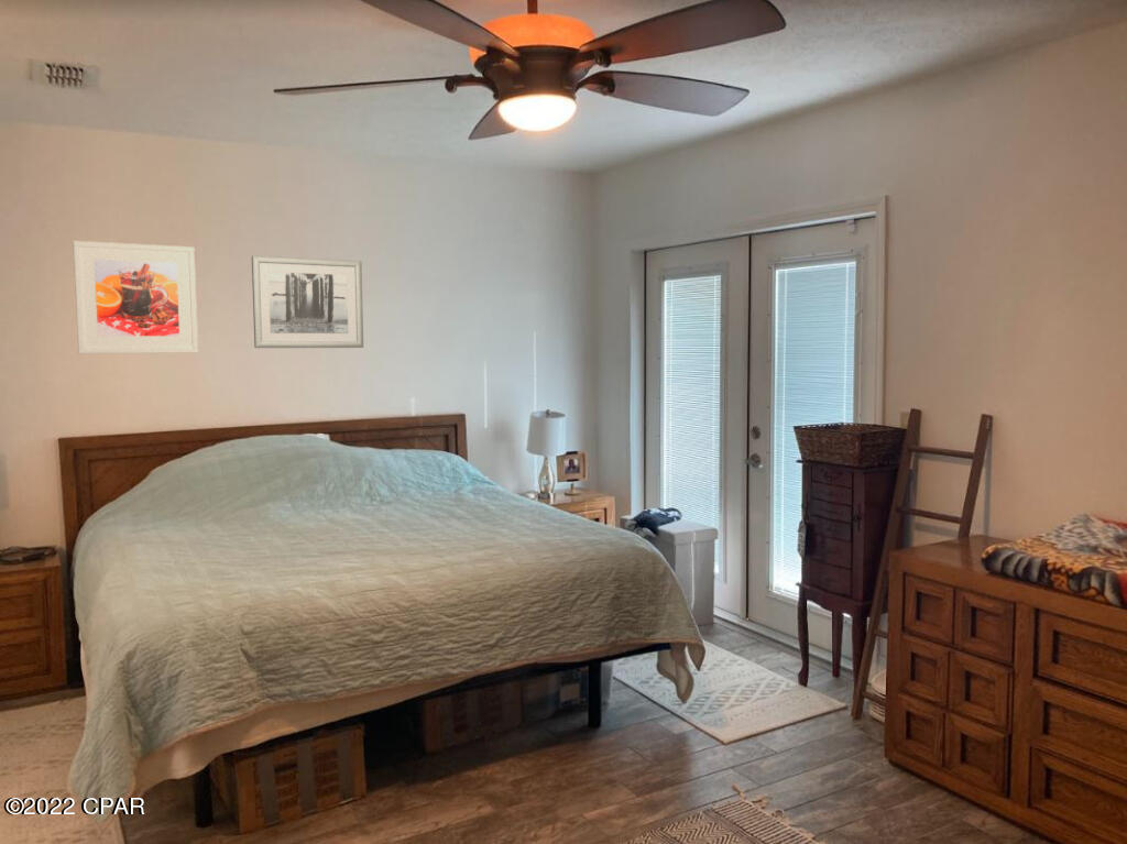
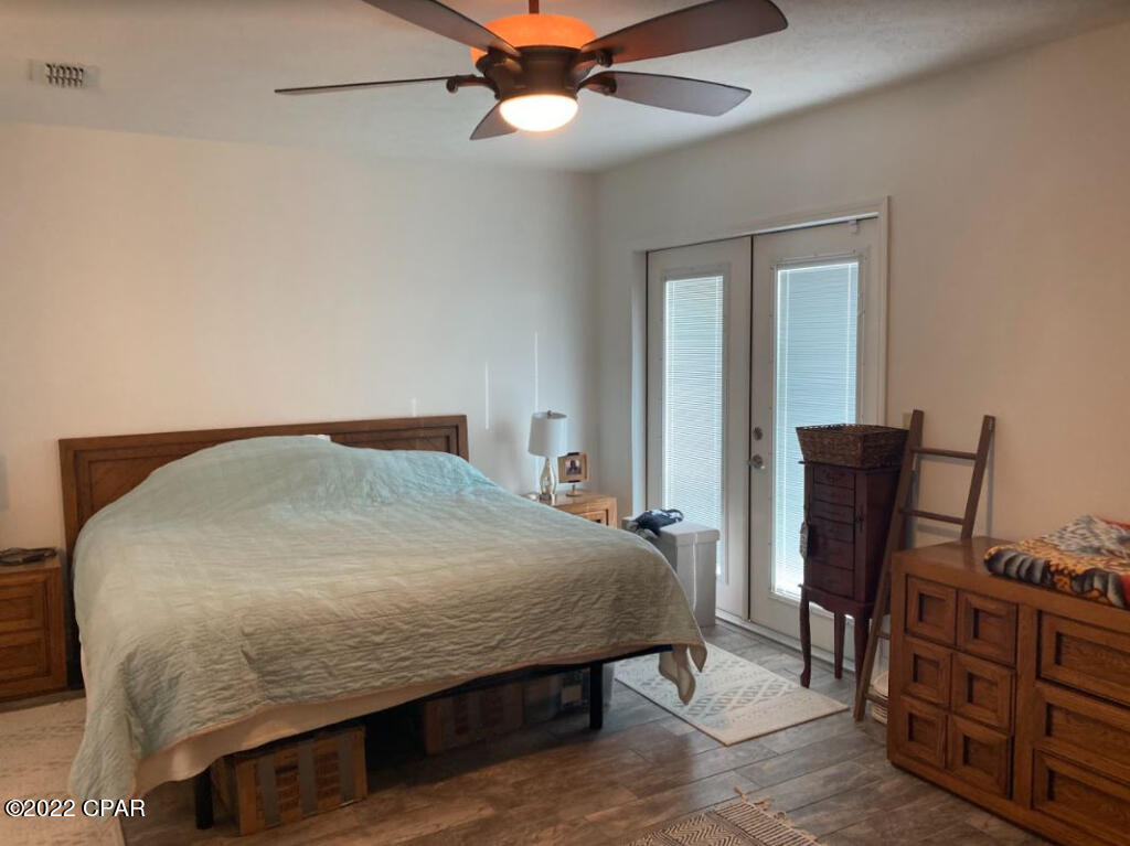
- wall art [251,255,364,349]
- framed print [72,240,199,354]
